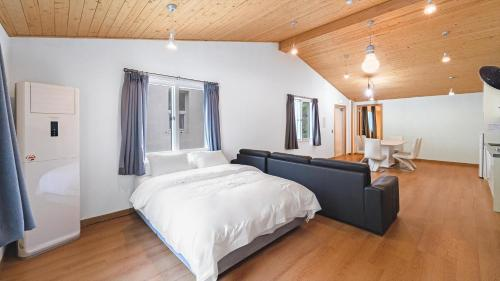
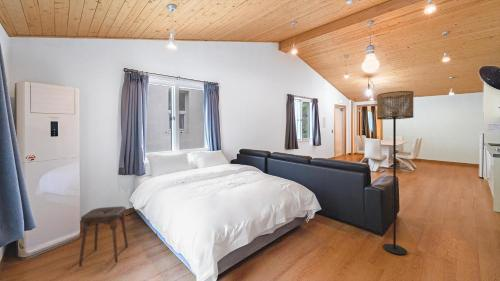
+ stool [78,205,129,268]
+ floor lamp [376,90,415,256]
